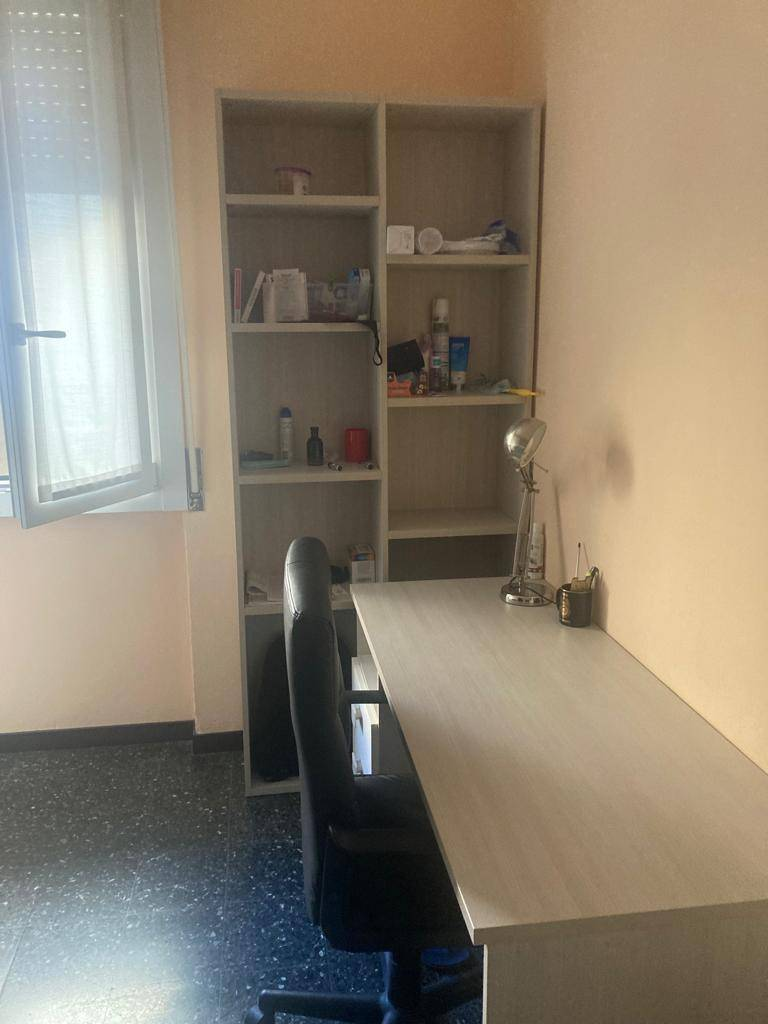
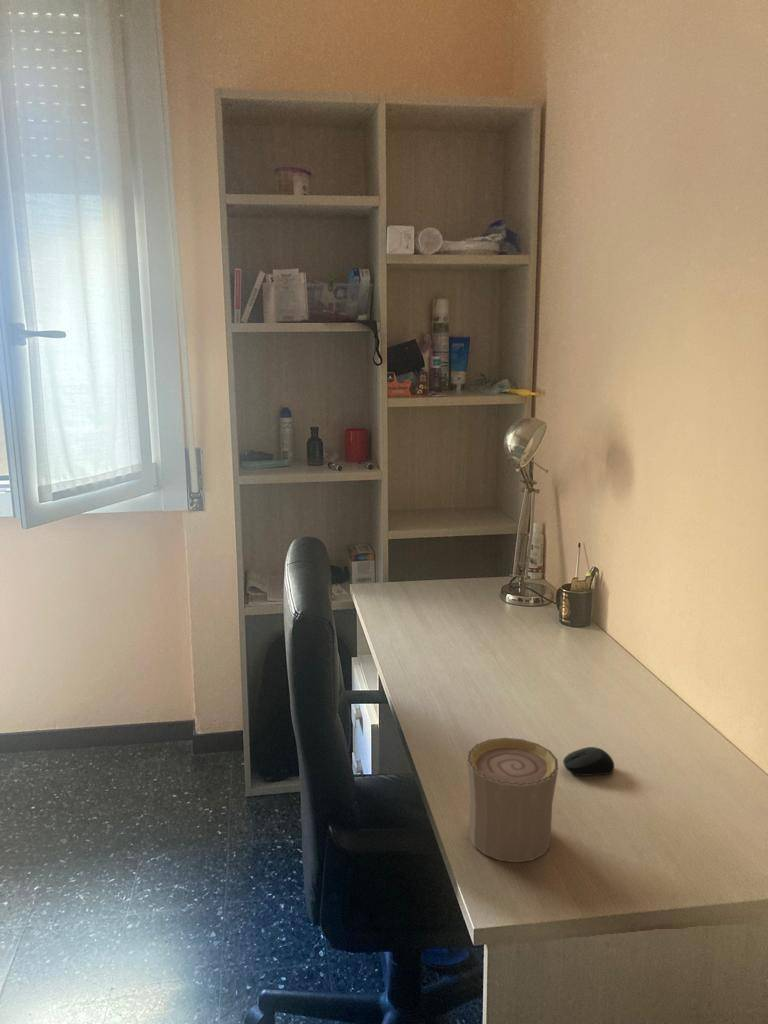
+ cup [466,737,559,863]
+ computer mouse [562,746,615,777]
